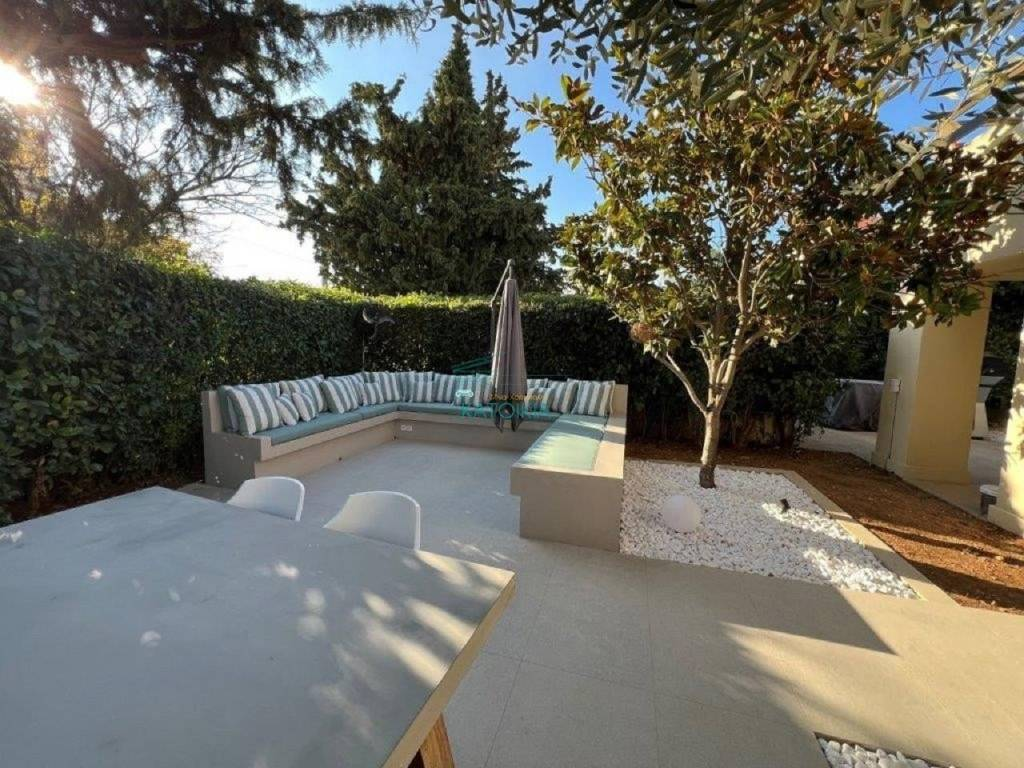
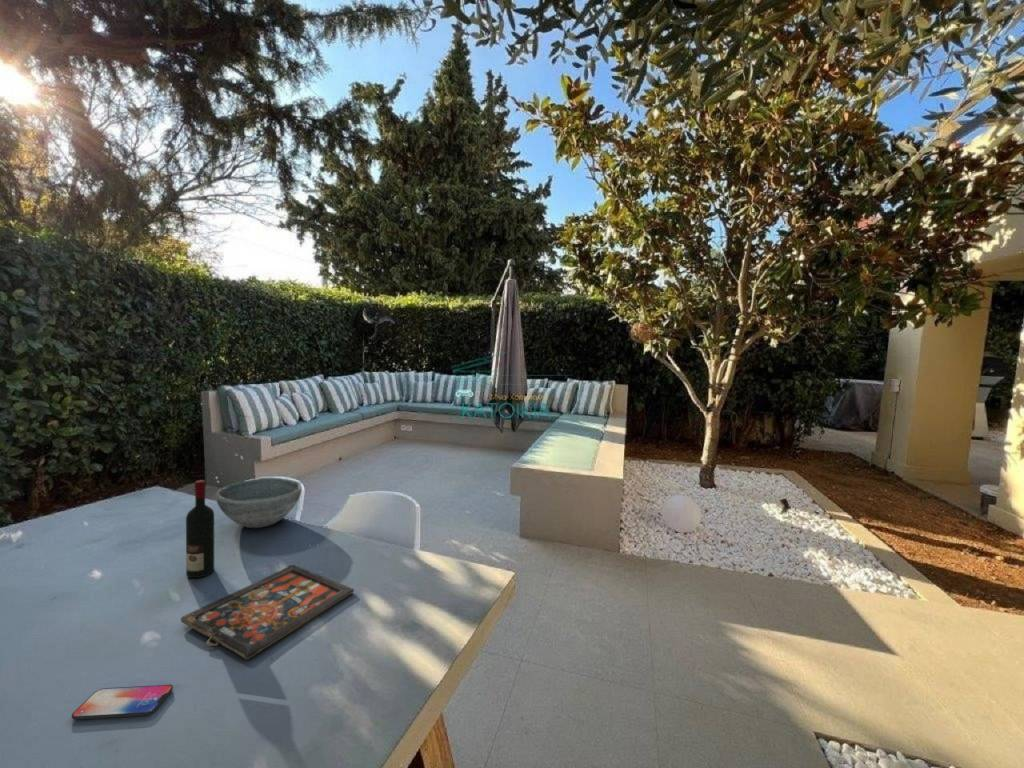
+ alcohol [185,479,215,579]
+ board game [180,564,355,660]
+ smartphone [71,684,174,720]
+ bowl [215,477,302,529]
